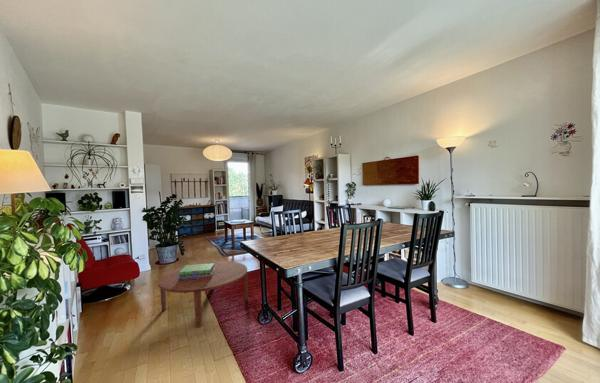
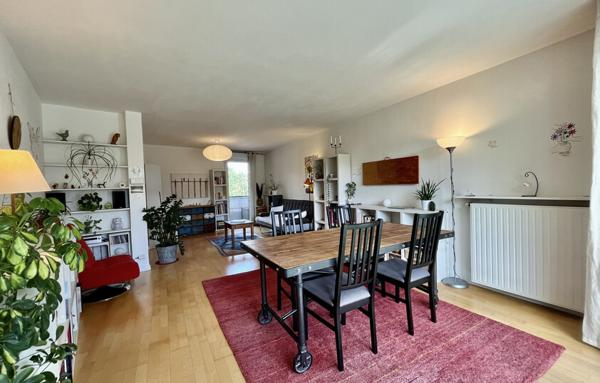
- stack of books [178,263,215,281]
- coffee table [157,260,249,328]
